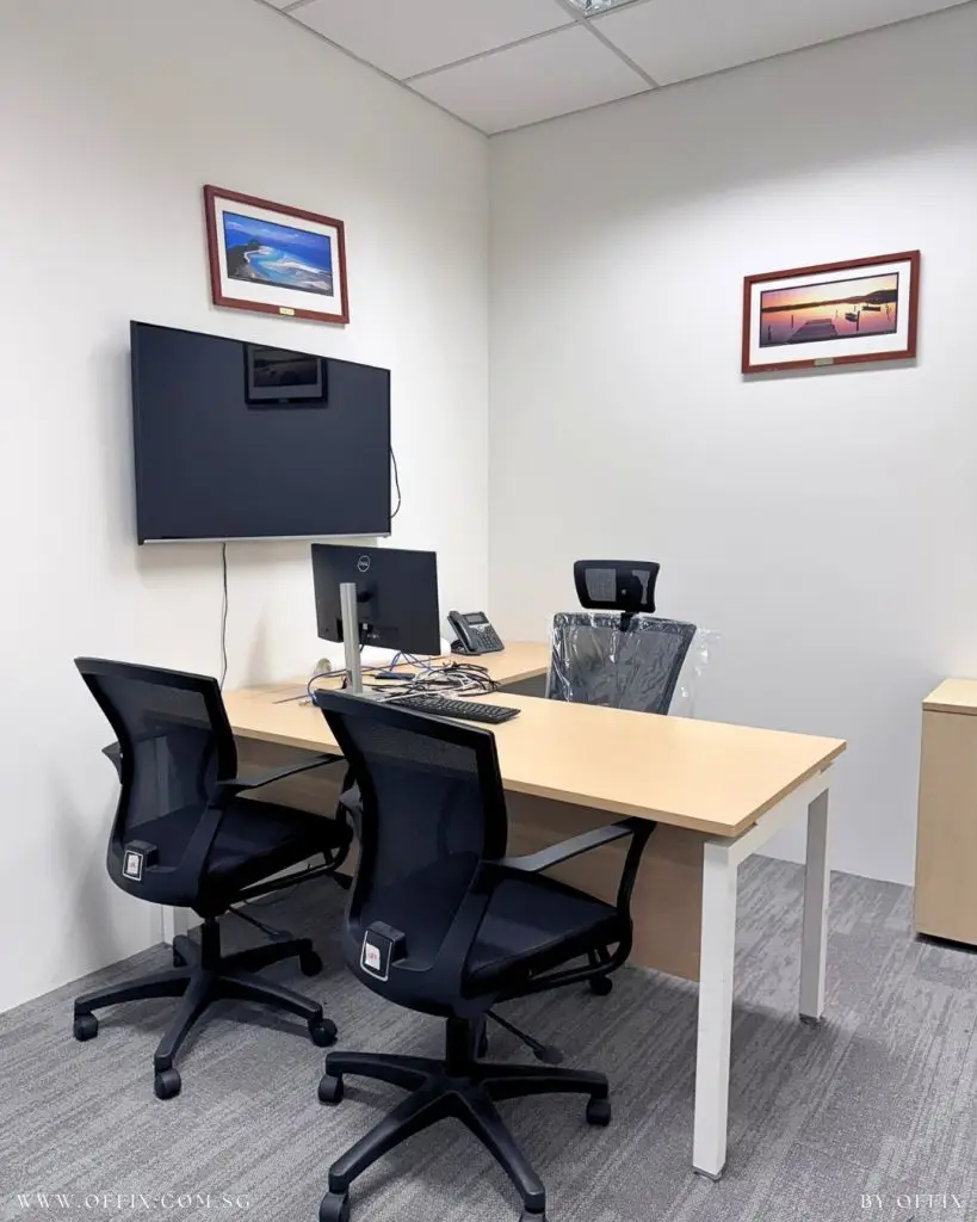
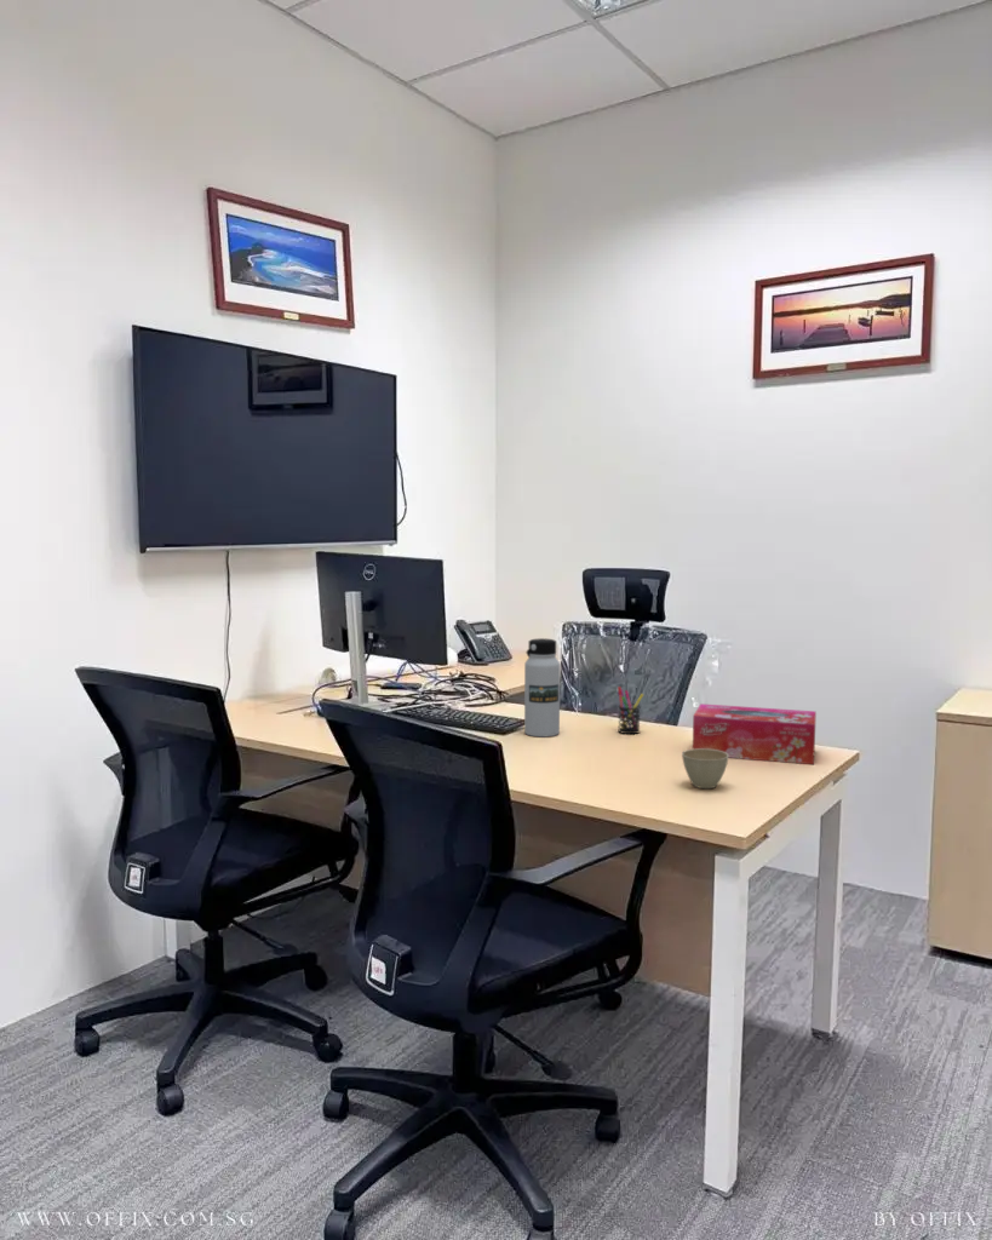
+ flower pot [681,748,729,790]
+ water bottle [523,637,561,737]
+ tissue box [692,702,818,765]
+ pen holder [617,685,644,735]
